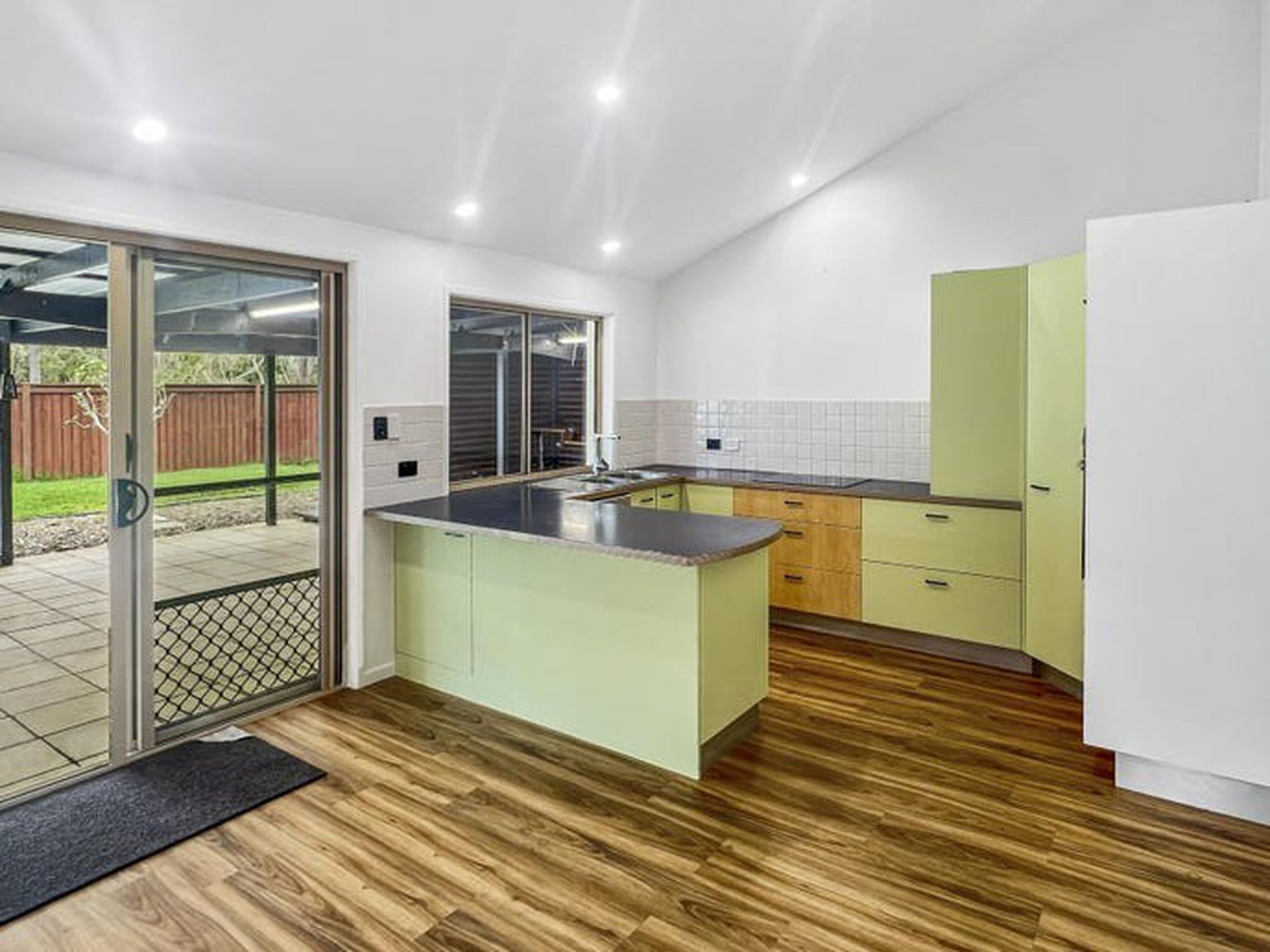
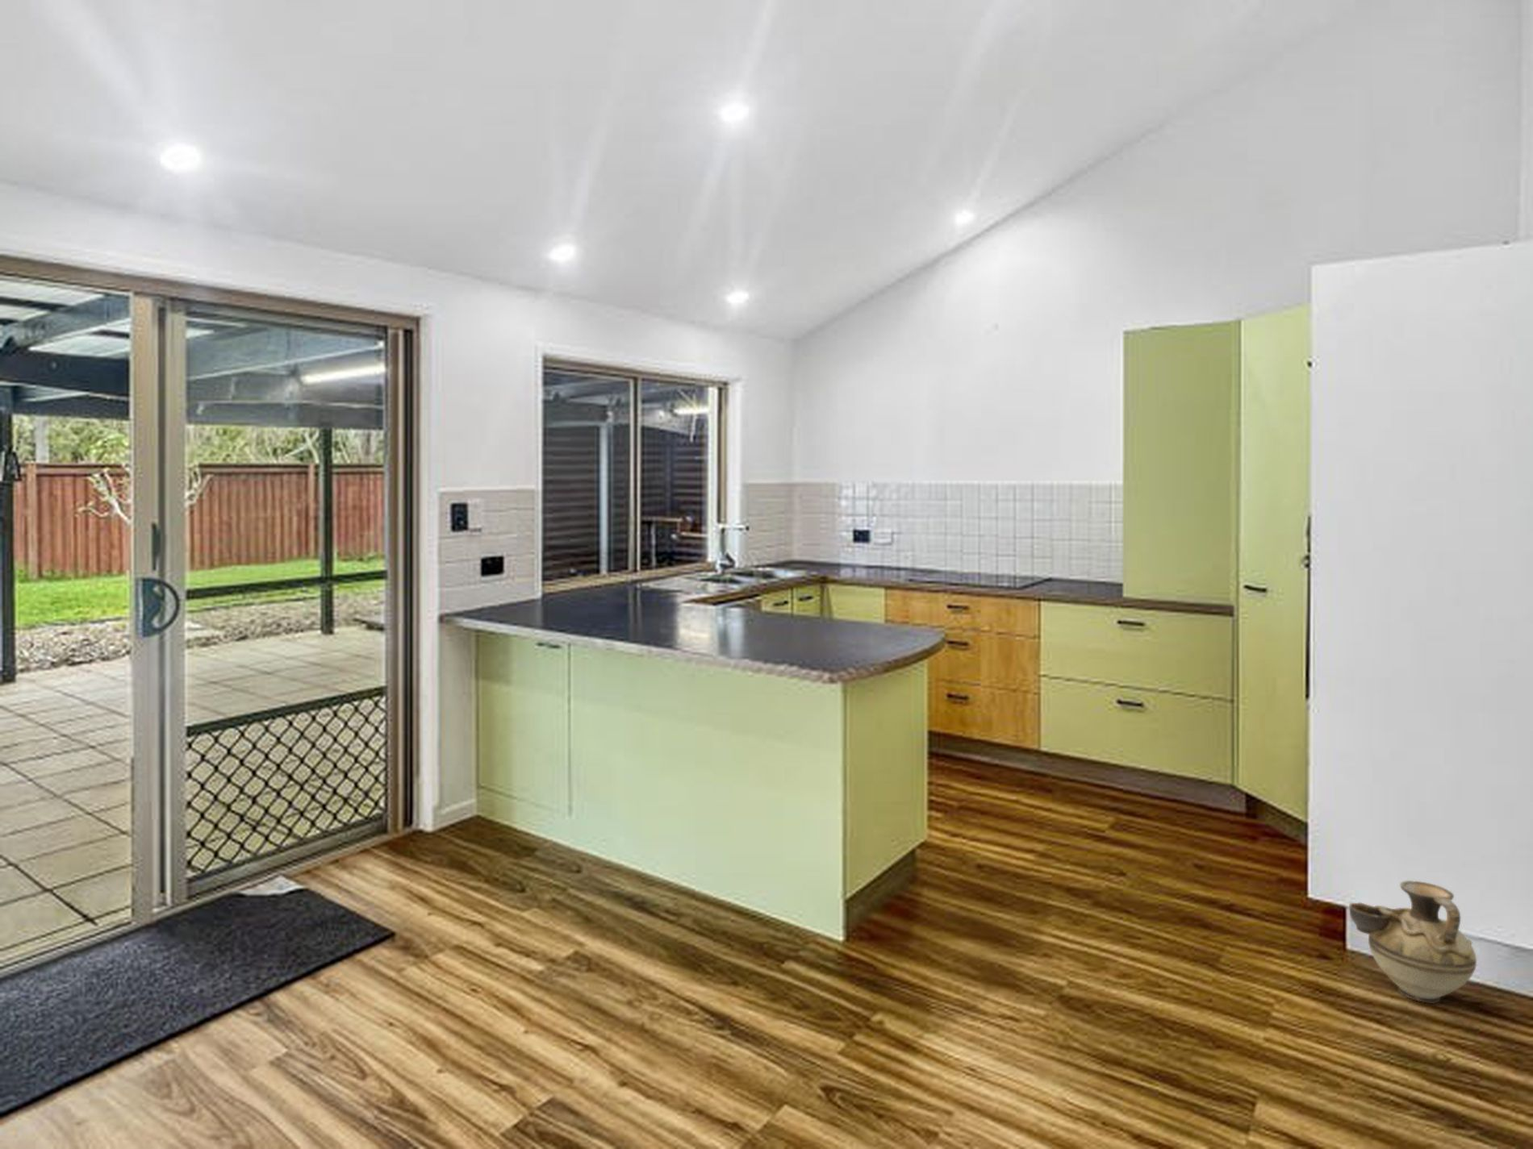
+ ceramic jug [1348,880,1477,1003]
